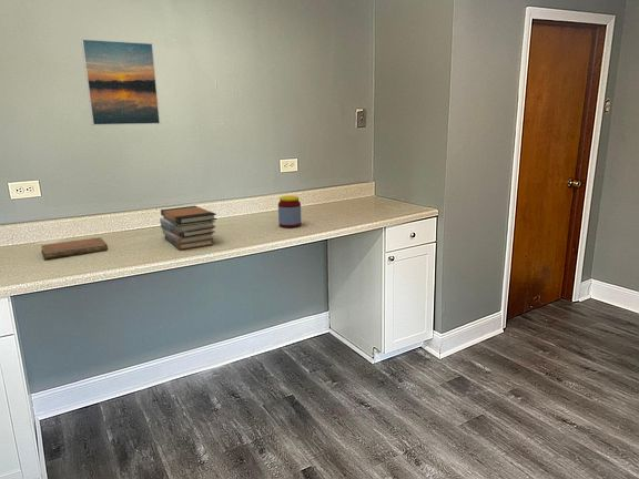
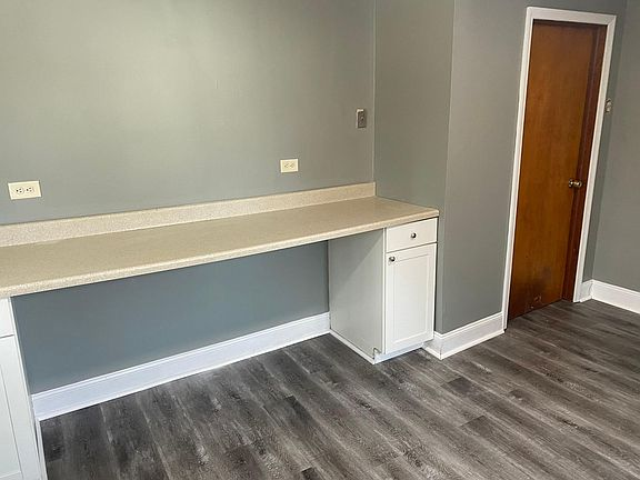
- notebook [40,236,109,259]
- jar [277,195,302,228]
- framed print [80,38,161,126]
- book stack [159,205,217,251]
